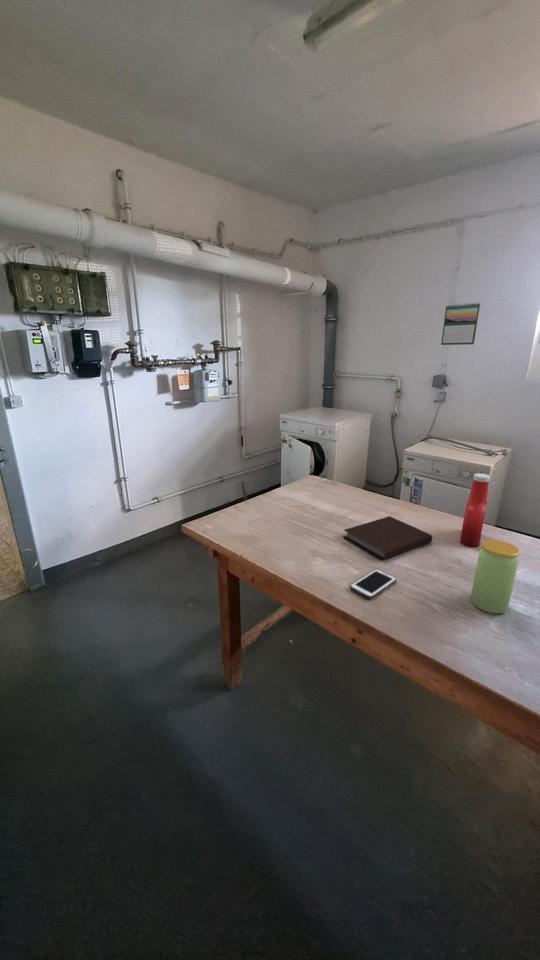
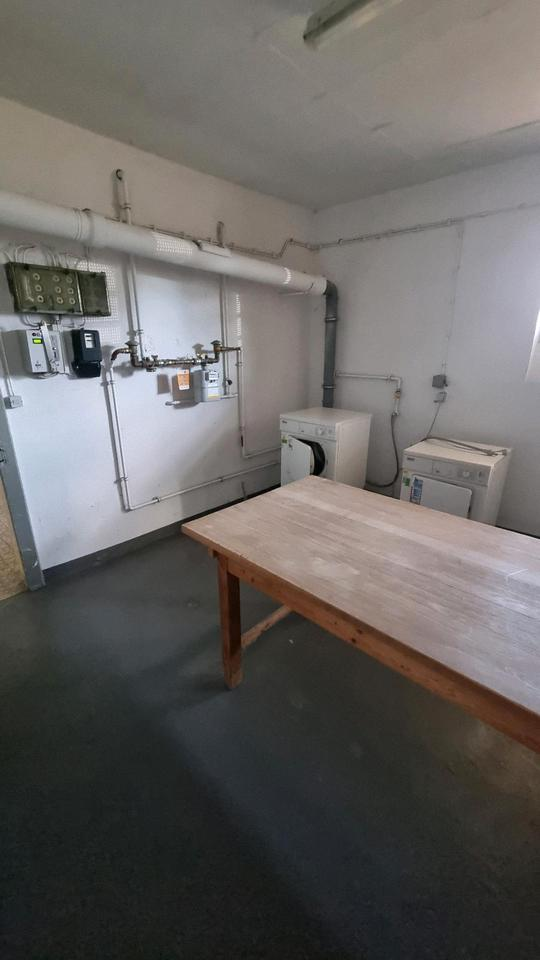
- jar [470,539,521,614]
- cell phone [349,568,398,600]
- soap bottle [459,473,491,548]
- notebook [343,515,433,561]
- calendar [440,302,481,346]
